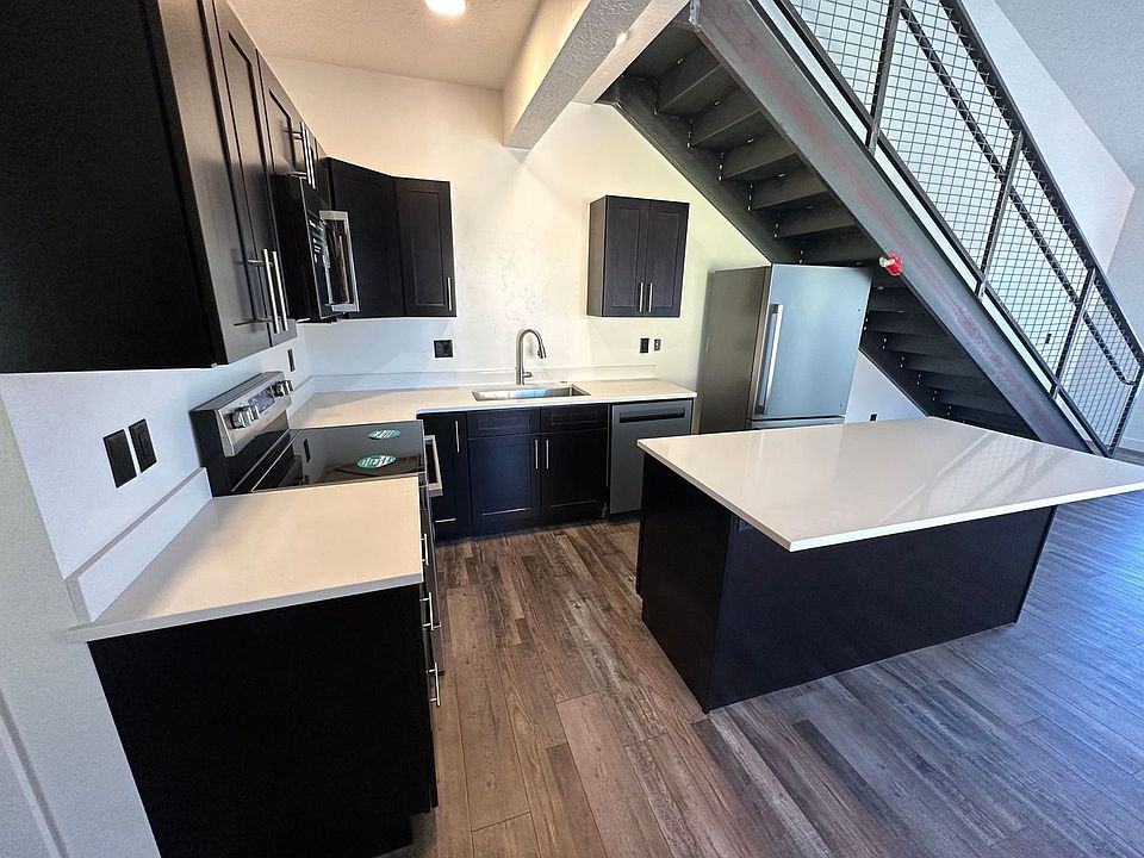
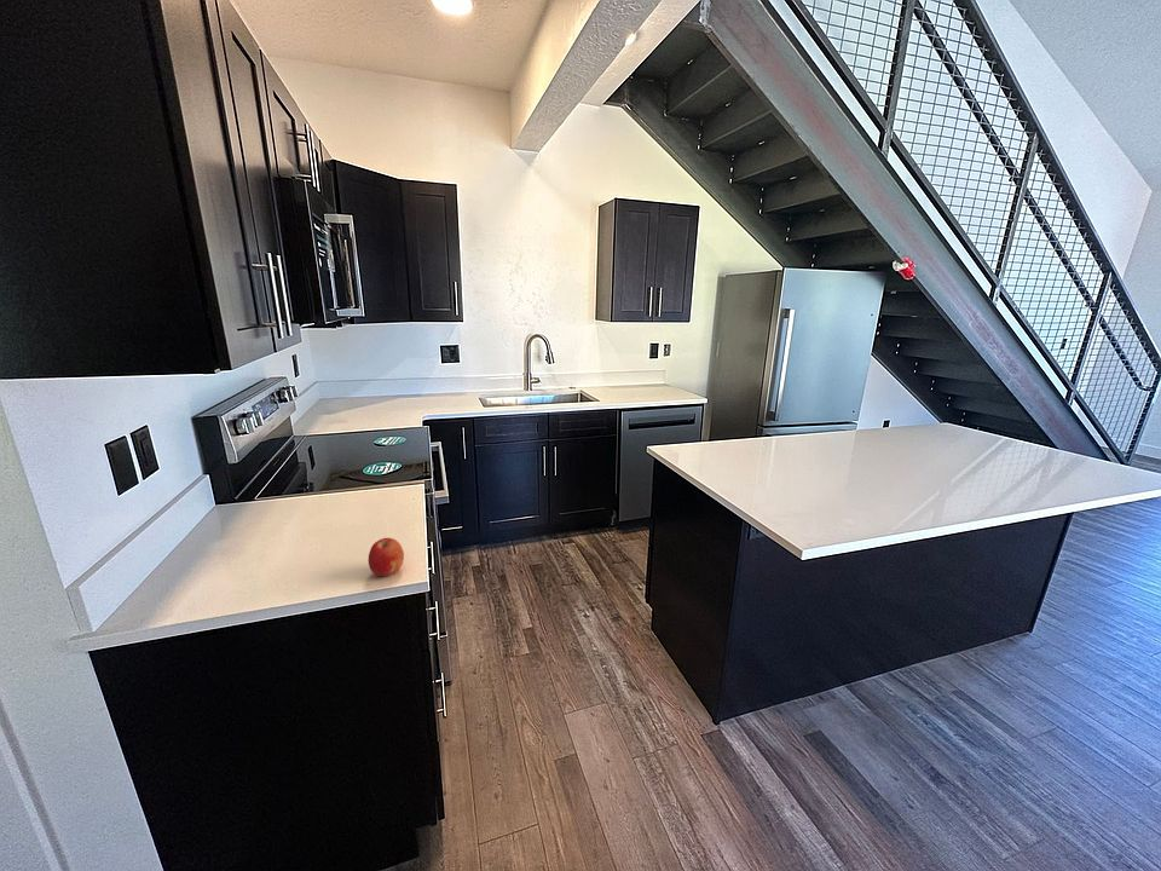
+ fruit [368,537,405,577]
